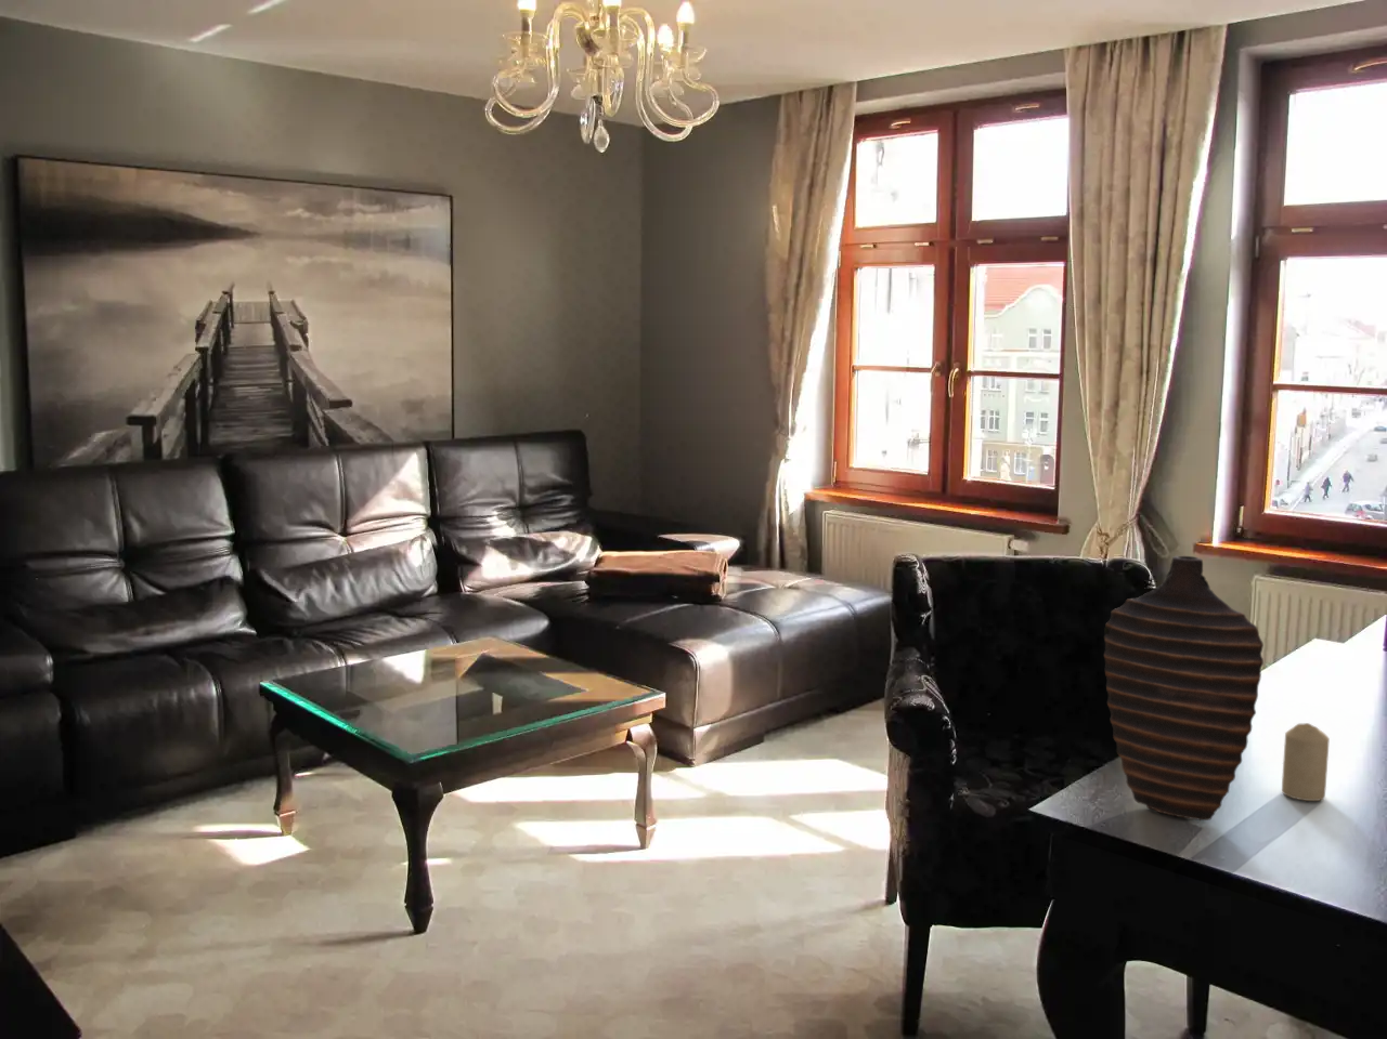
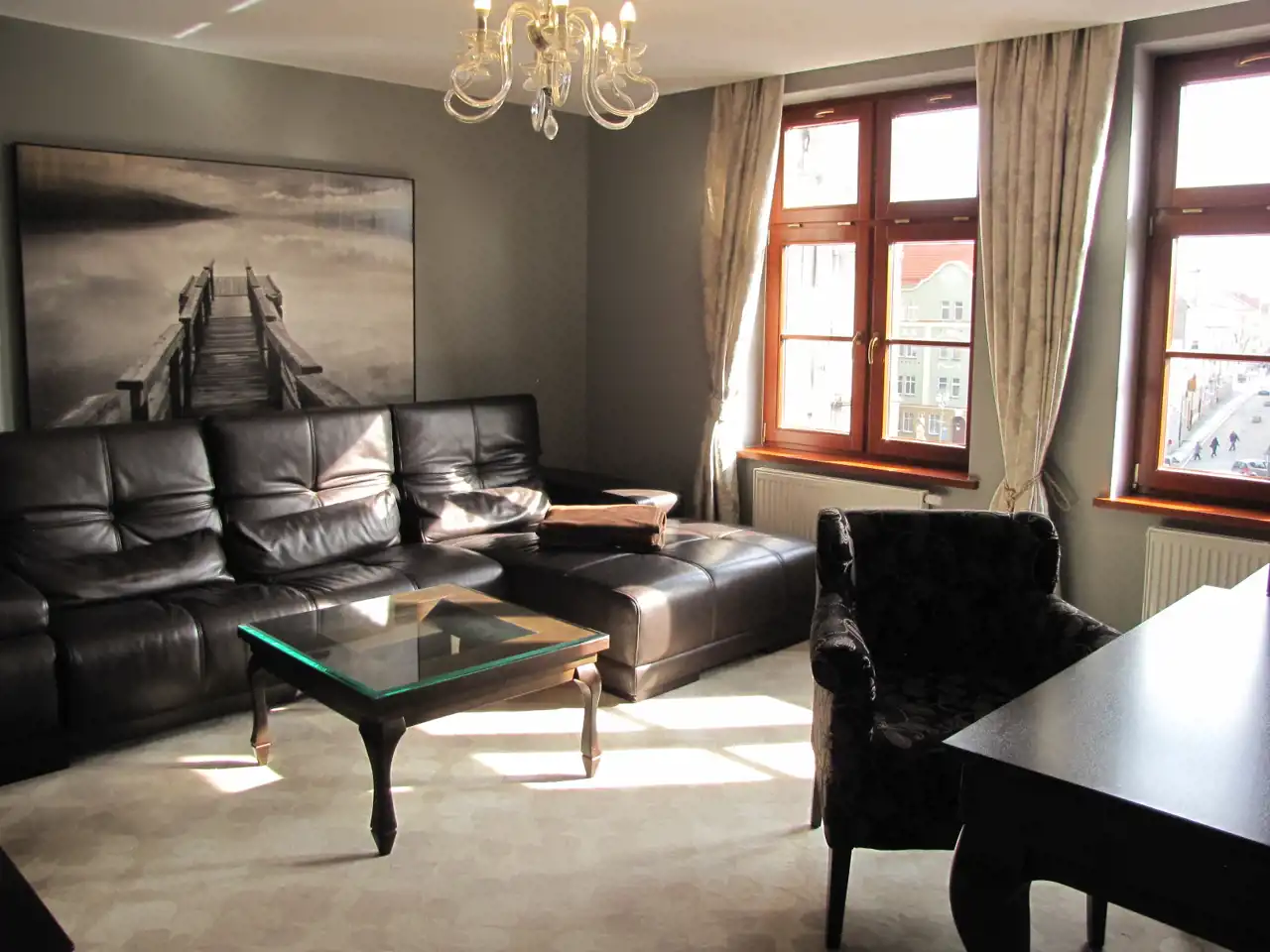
- decorative vase [1103,556,1265,822]
- candle [1281,721,1330,802]
